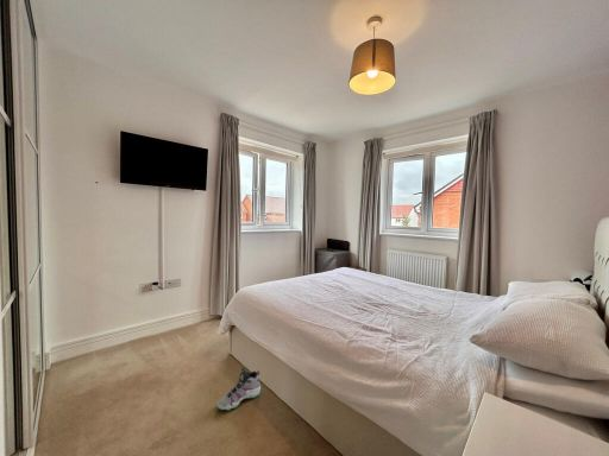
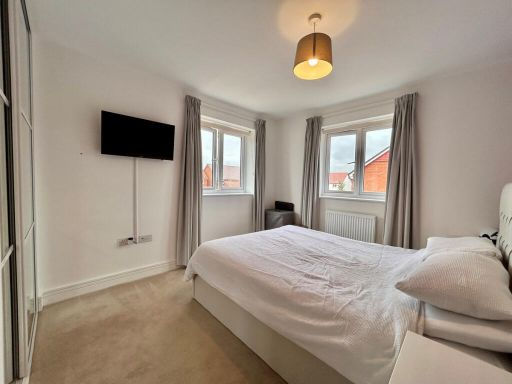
- sneaker [216,367,262,411]
